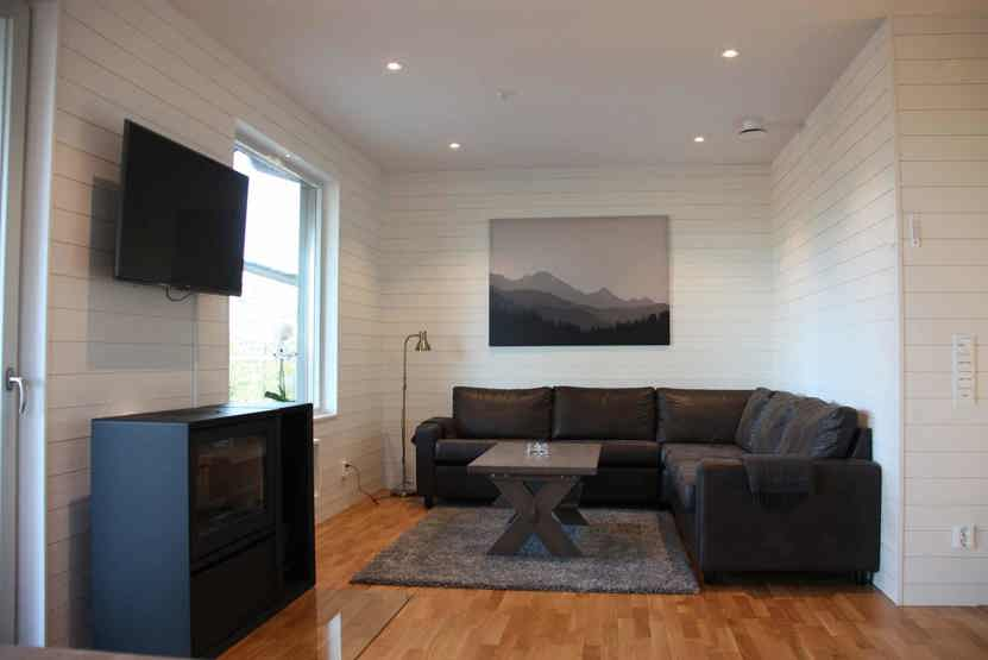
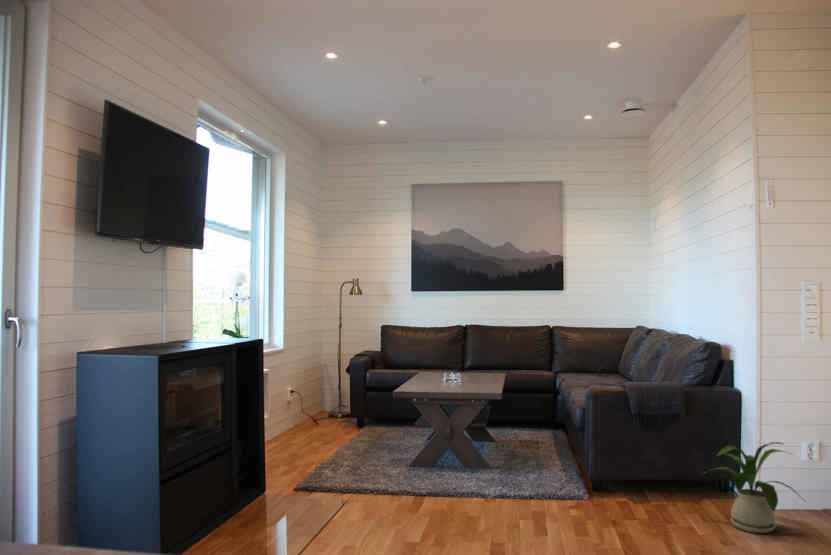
+ house plant [702,441,805,534]
